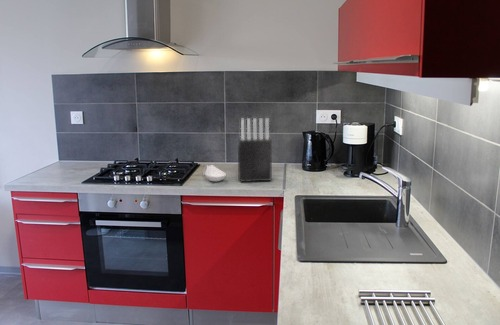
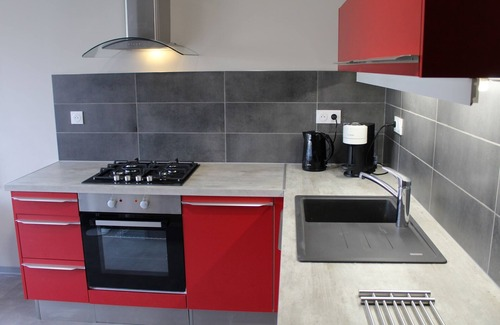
- knife block [237,117,273,183]
- spoon rest [202,164,227,182]
